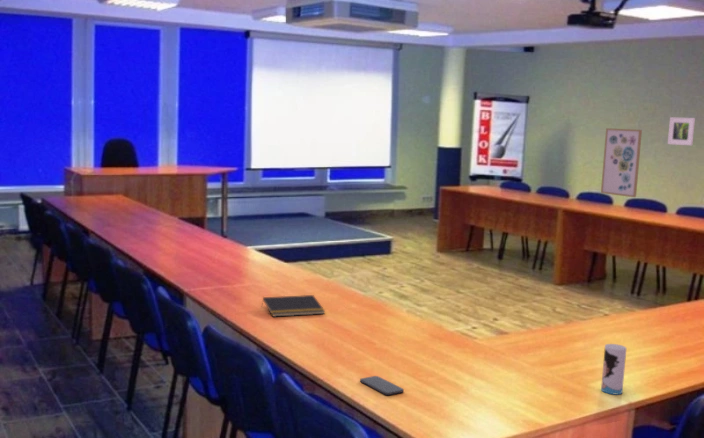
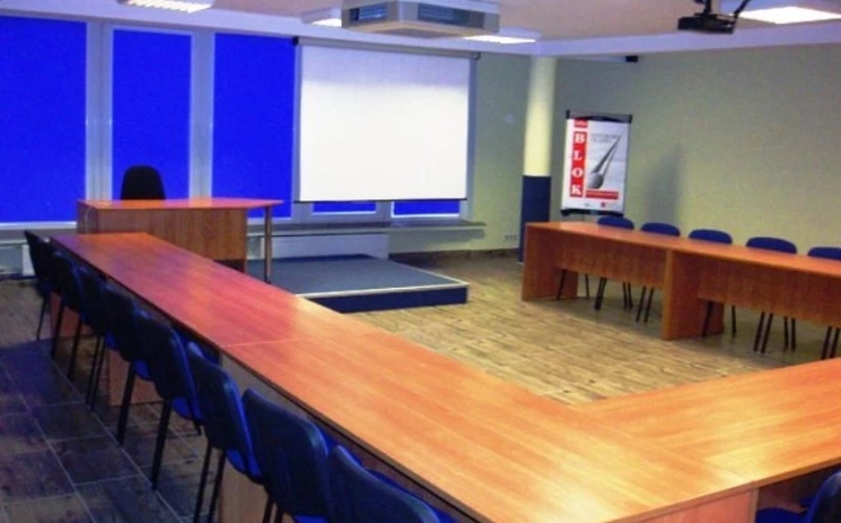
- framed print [667,116,696,146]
- cup [600,343,627,396]
- smartphone [359,375,405,396]
- notepad [260,294,326,318]
- wall art [600,127,643,198]
